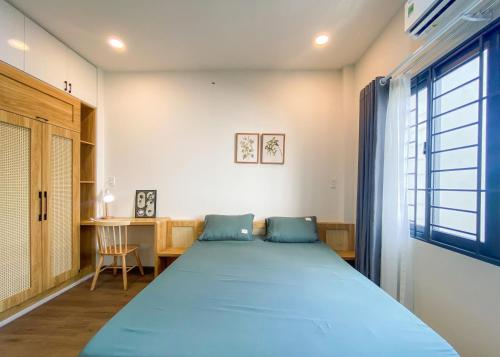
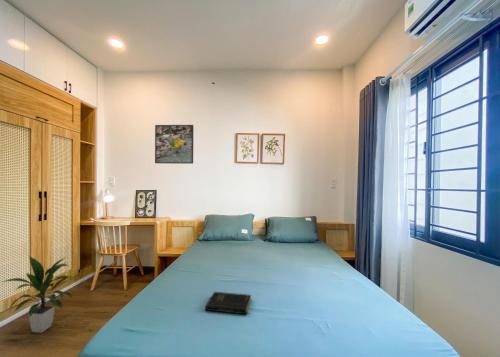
+ indoor plant [1,255,74,334]
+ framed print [154,124,195,165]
+ book [204,291,252,316]
